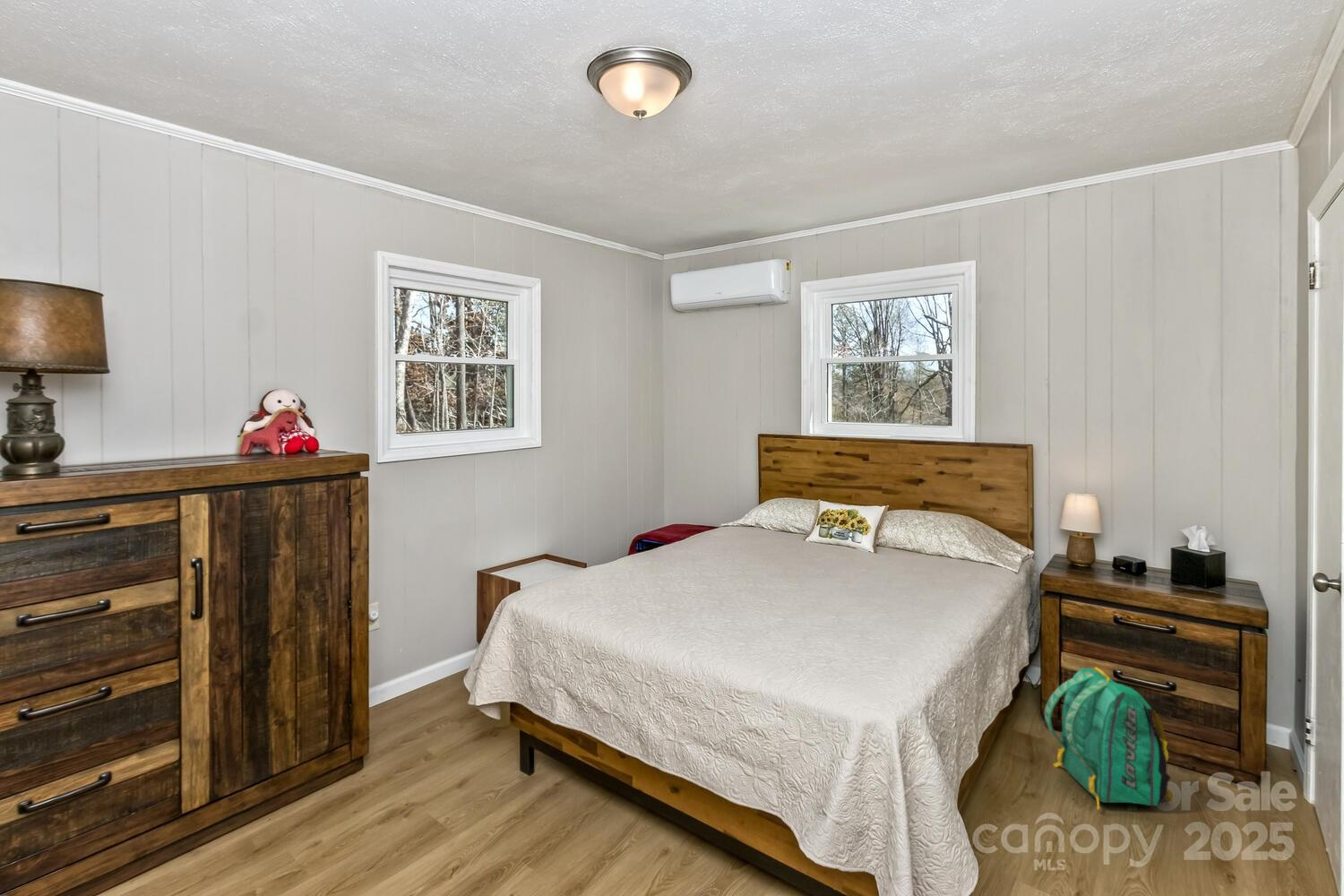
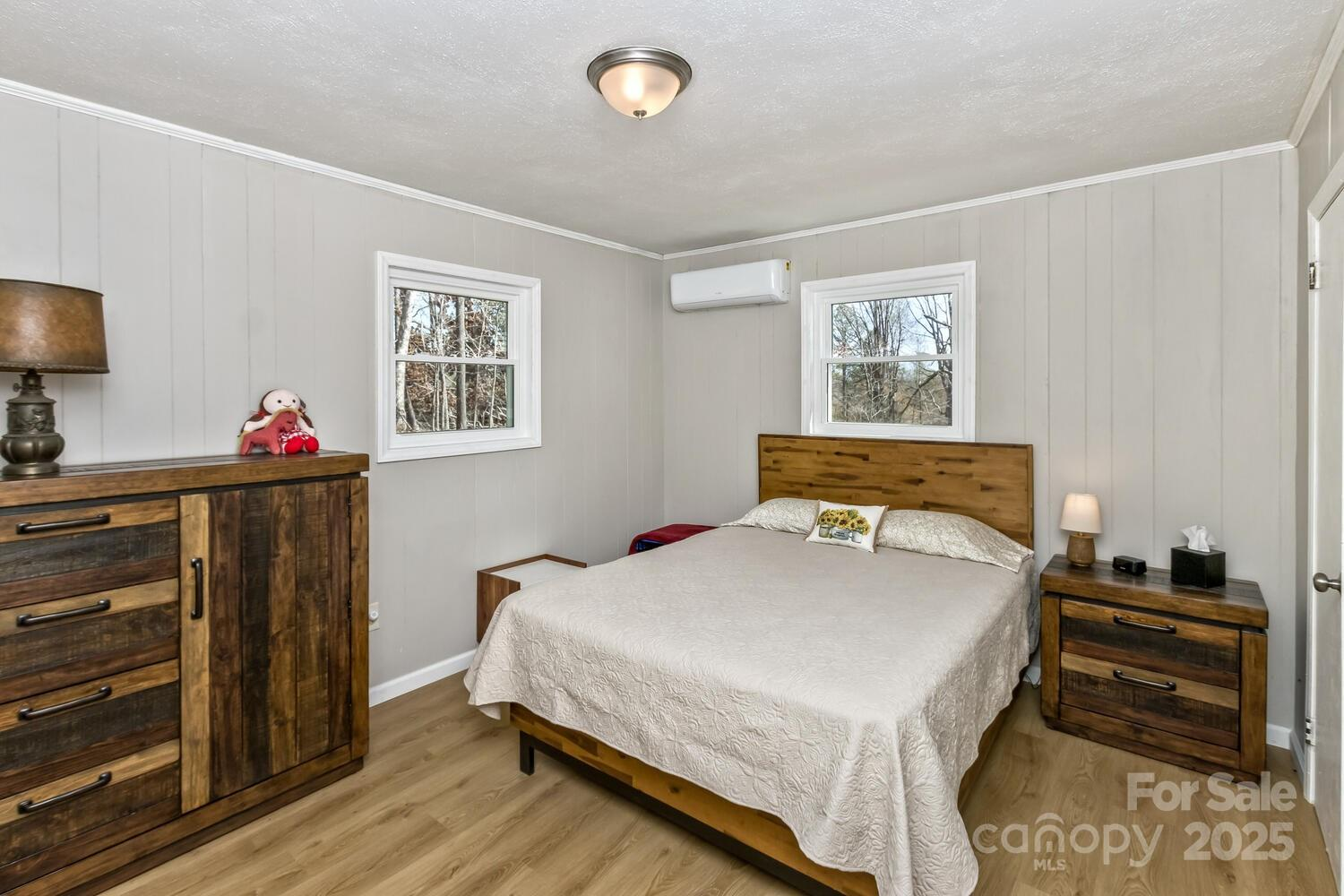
- backpack [1044,666,1174,811]
